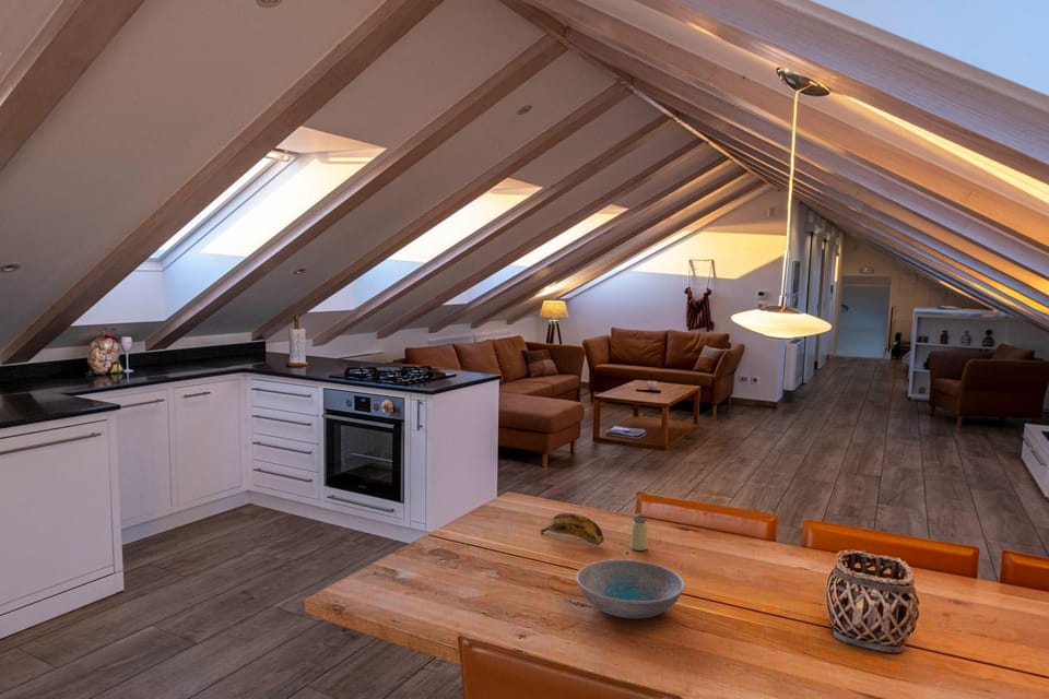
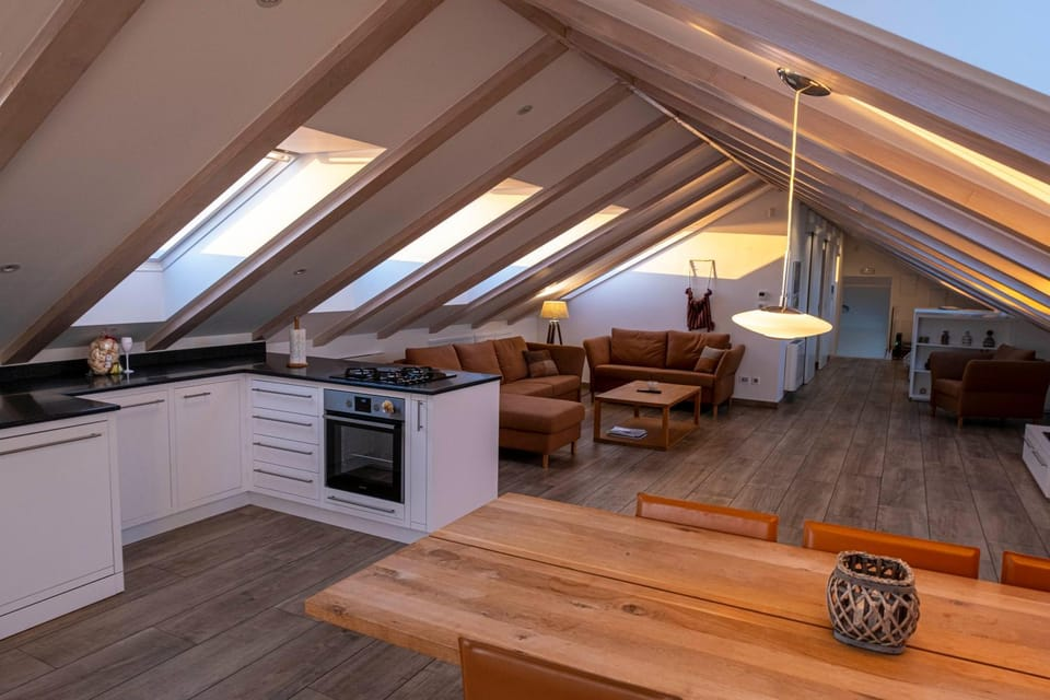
- saltshaker [629,512,649,552]
- banana [539,511,605,546]
- dish [575,558,685,620]
